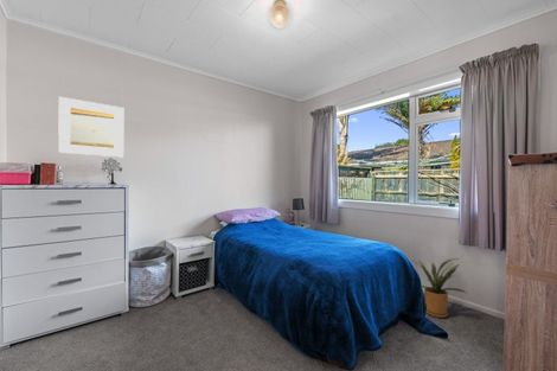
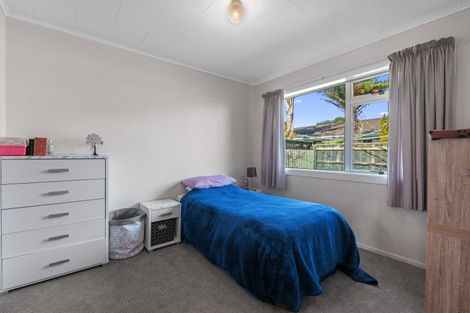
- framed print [57,96,124,158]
- house plant [409,257,467,319]
